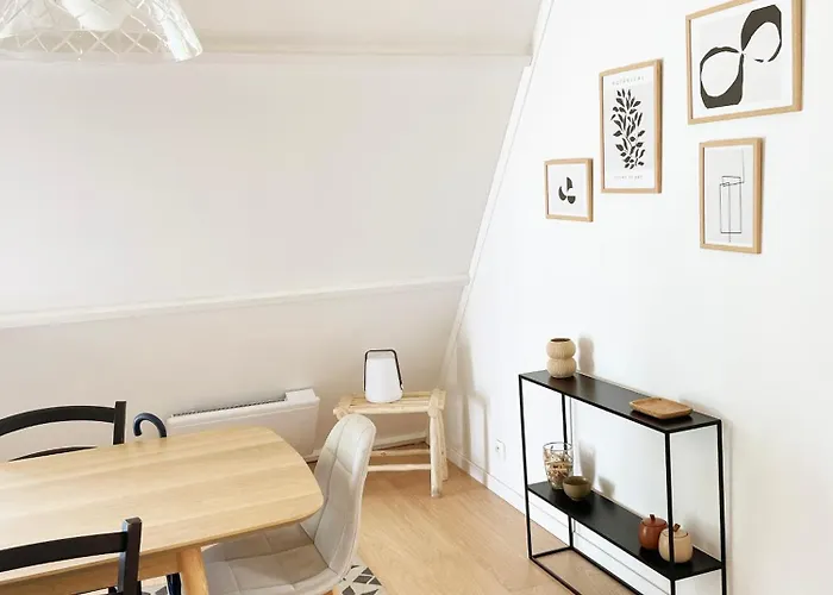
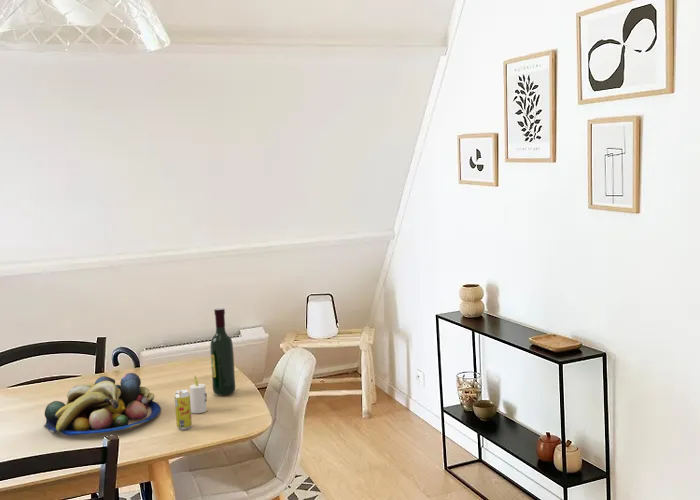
+ wine bottle [209,307,237,396]
+ beverage can [174,389,193,431]
+ candle [189,374,208,414]
+ fruit bowl [43,372,162,436]
